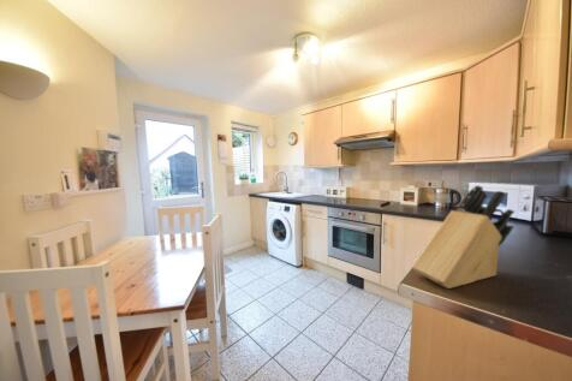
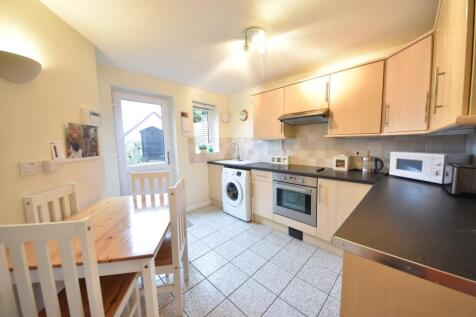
- knife block [411,184,516,290]
